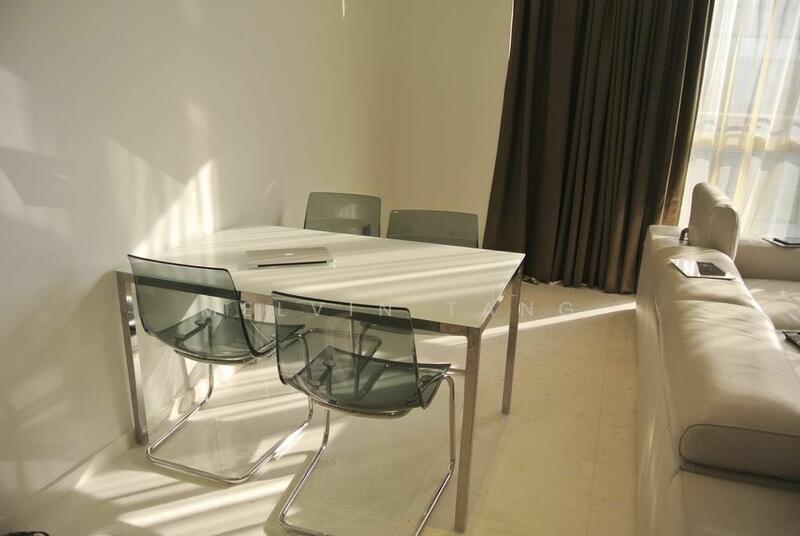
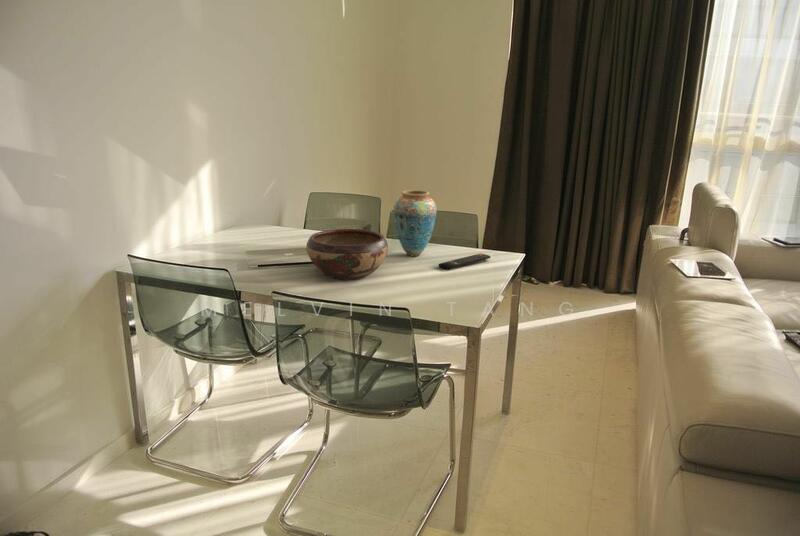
+ vase [393,189,437,257]
+ decorative bowl [305,228,389,281]
+ remote control [437,252,491,271]
